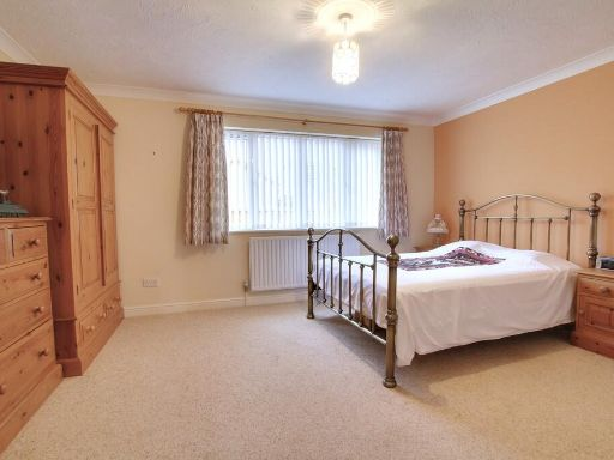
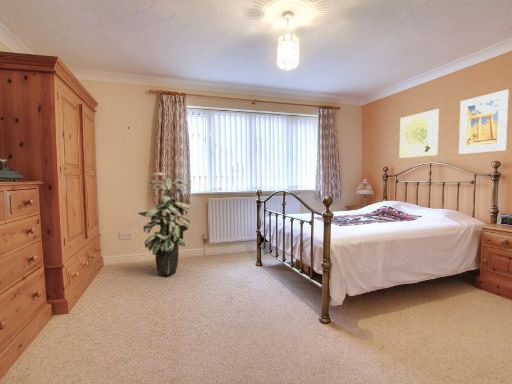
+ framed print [458,89,509,155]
+ wall art [398,108,440,159]
+ indoor plant [136,172,191,276]
